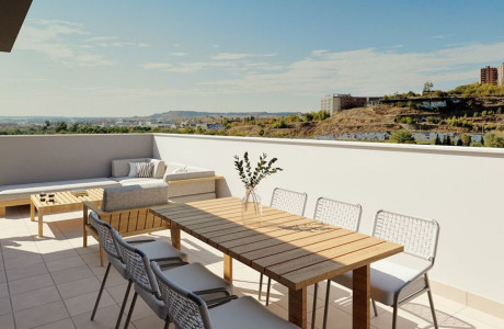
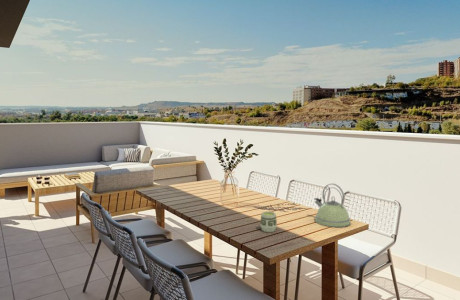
+ cup [259,211,278,233]
+ kettle [314,183,352,228]
